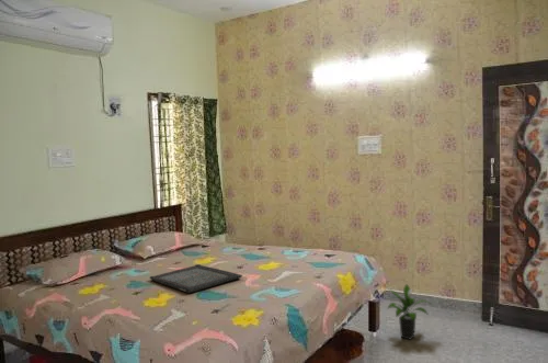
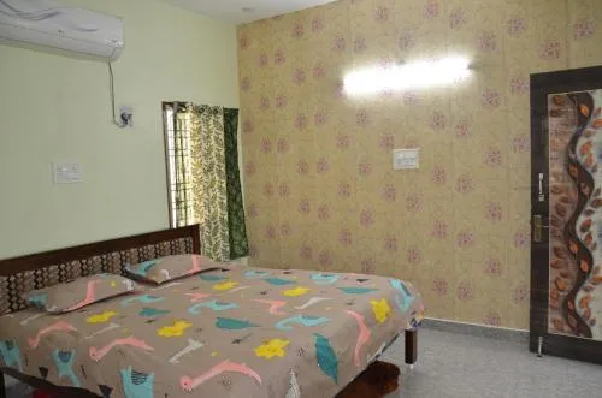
- serving tray [149,263,243,294]
- potted plant [385,283,434,341]
